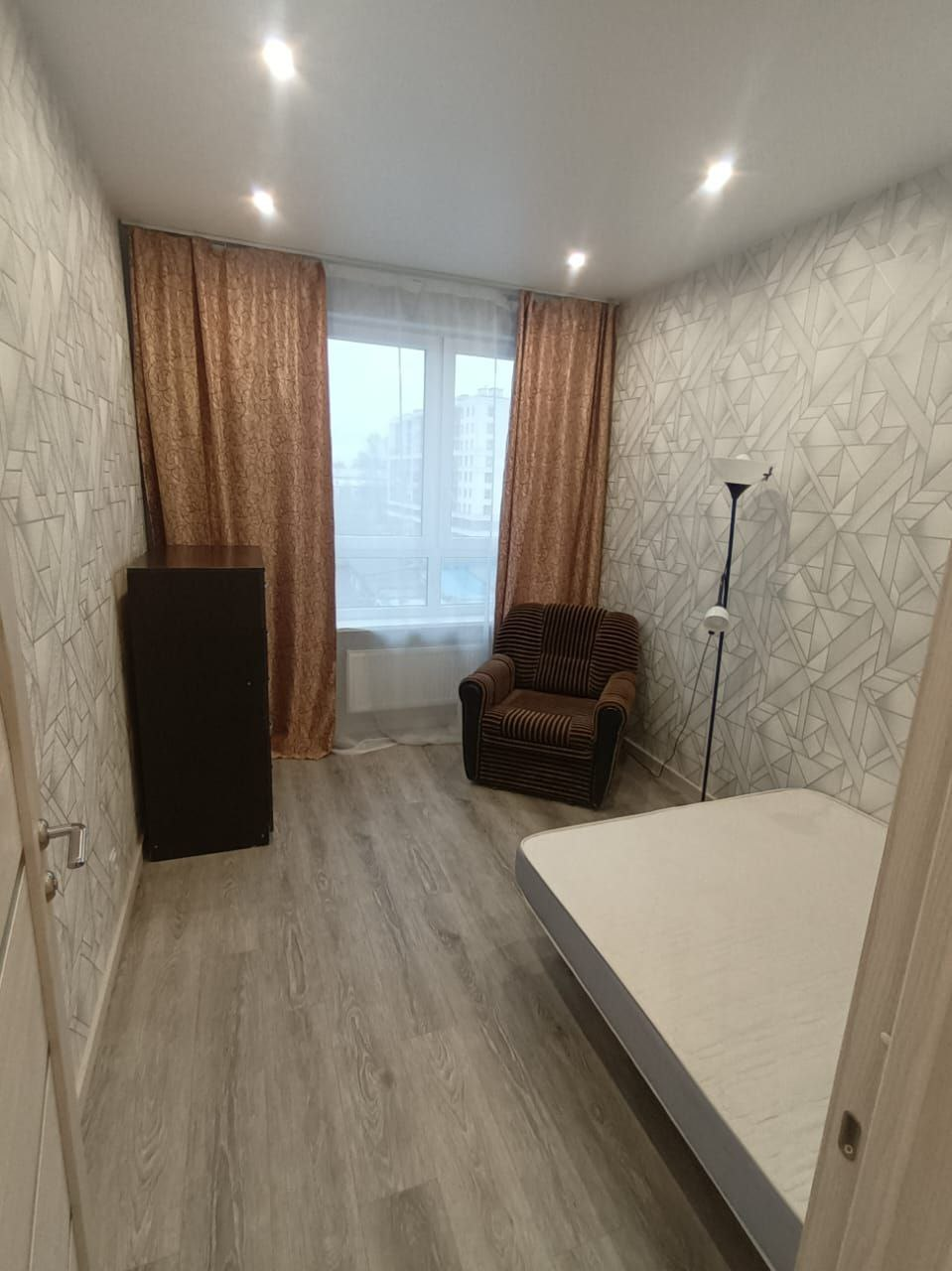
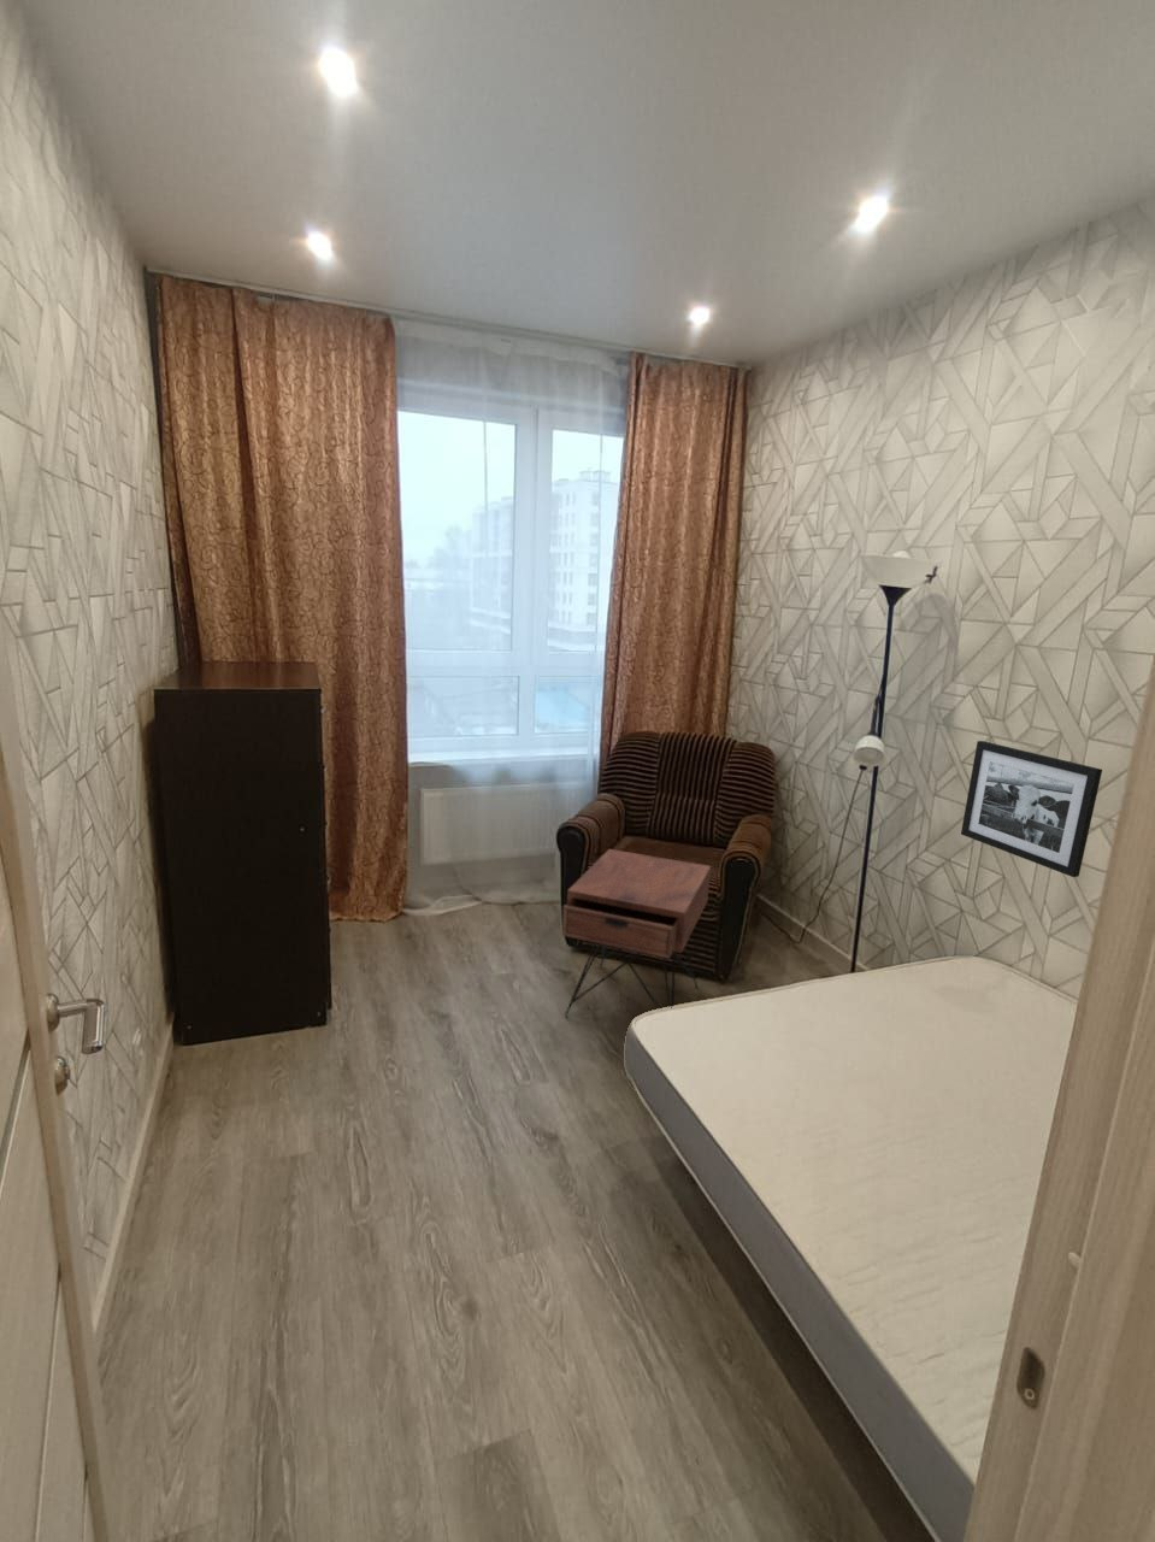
+ nightstand [562,848,712,1017]
+ picture frame [960,740,1103,878]
